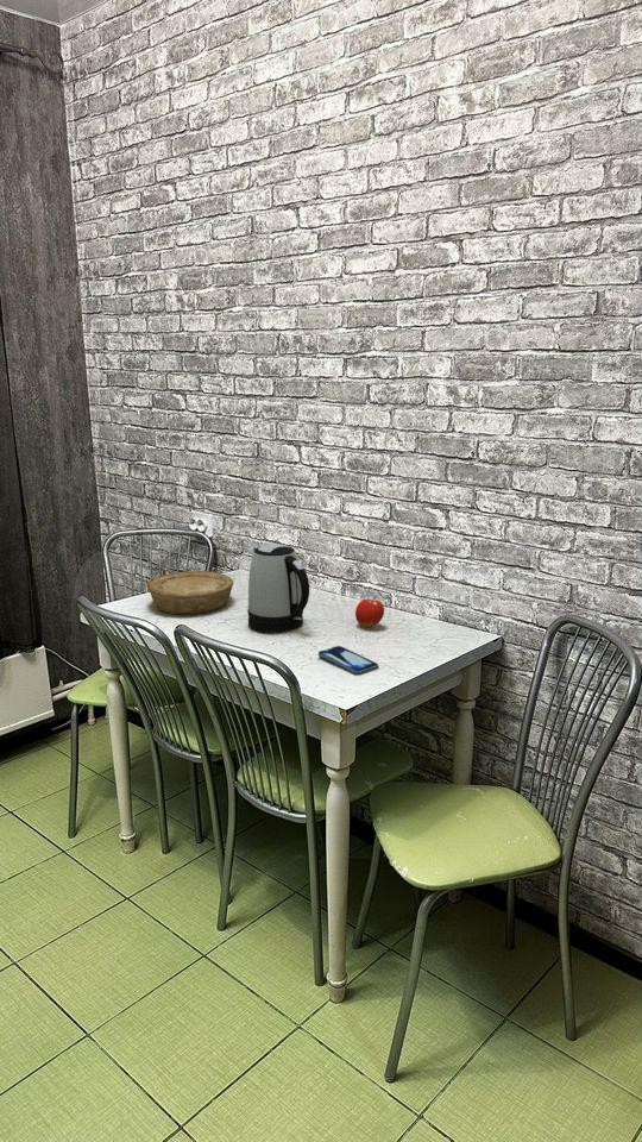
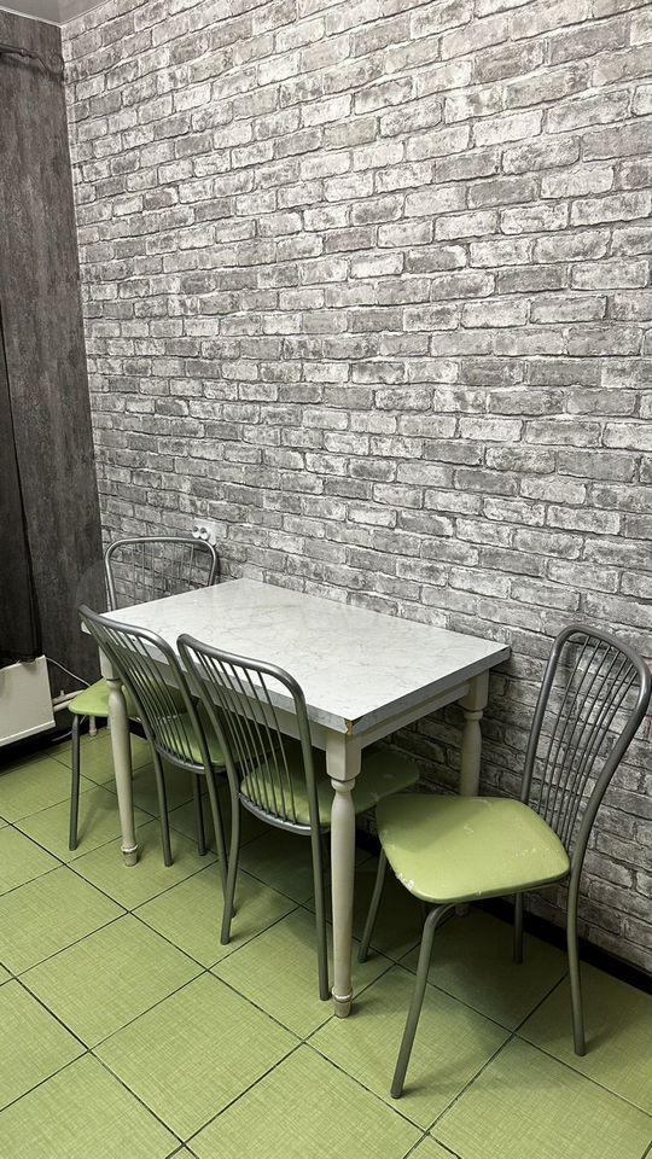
- bowl [146,570,234,616]
- kettle [246,542,310,634]
- fruit [354,595,385,628]
- smartphone [317,645,379,676]
